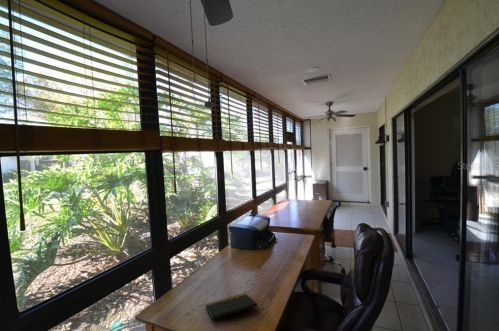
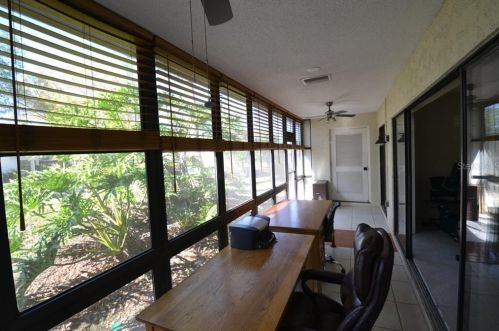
- notepad [204,292,260,321]
